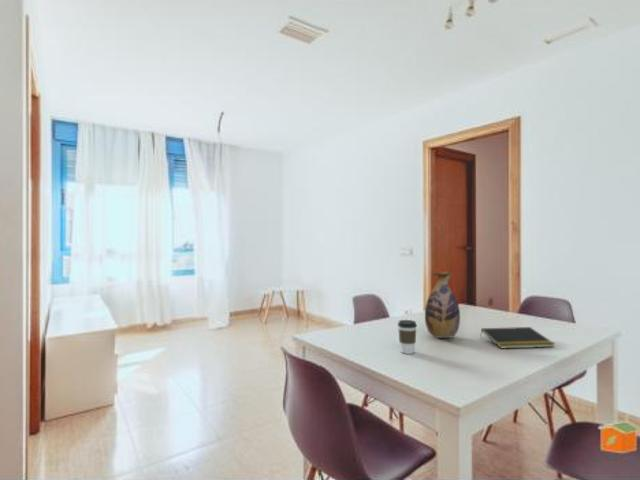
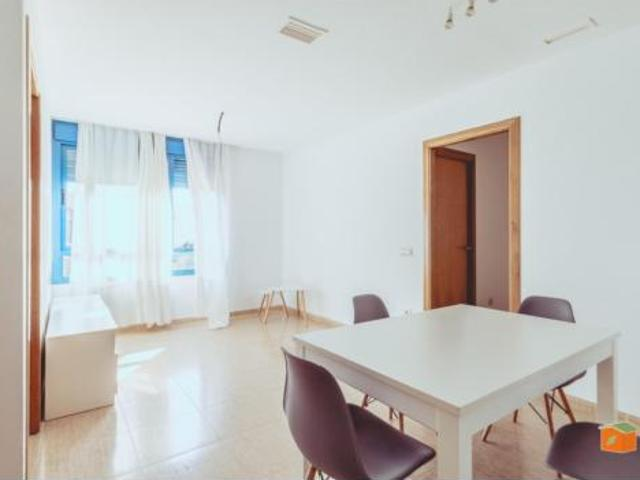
- coffee cup [397,319,418,355]
- vase [424,271,461,339]
- notepad [479,326,556,349]
